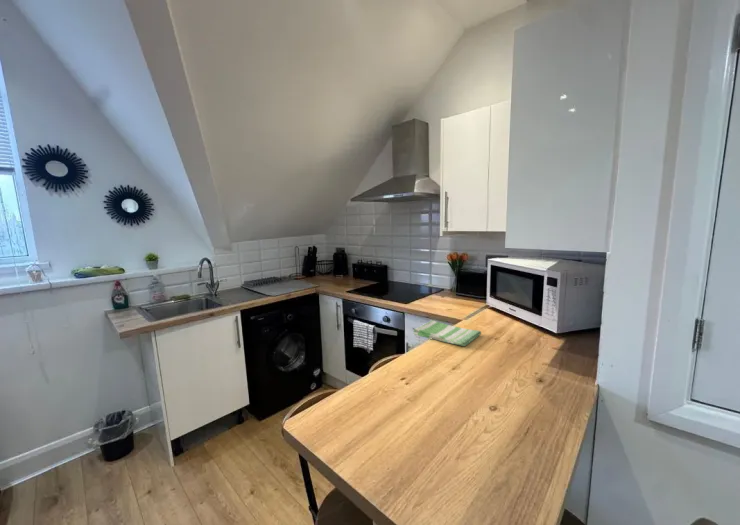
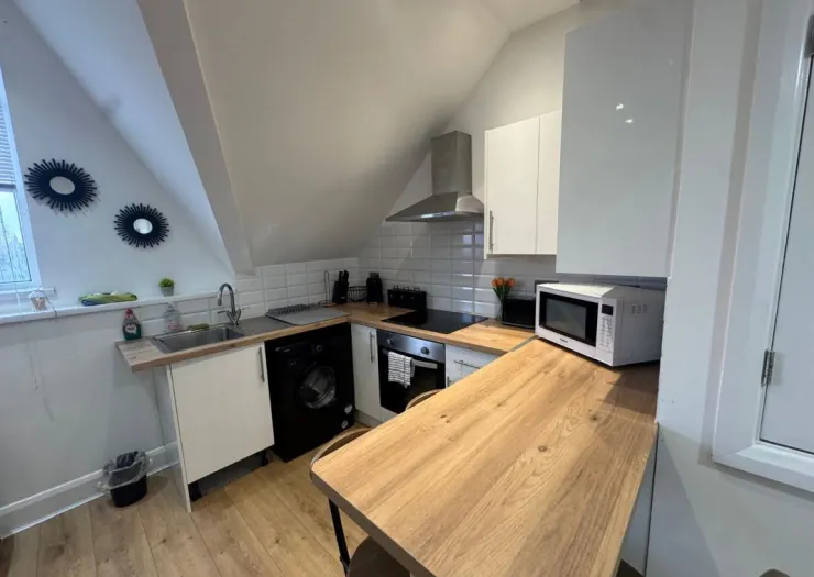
- dish towel [412,319,482,347]
